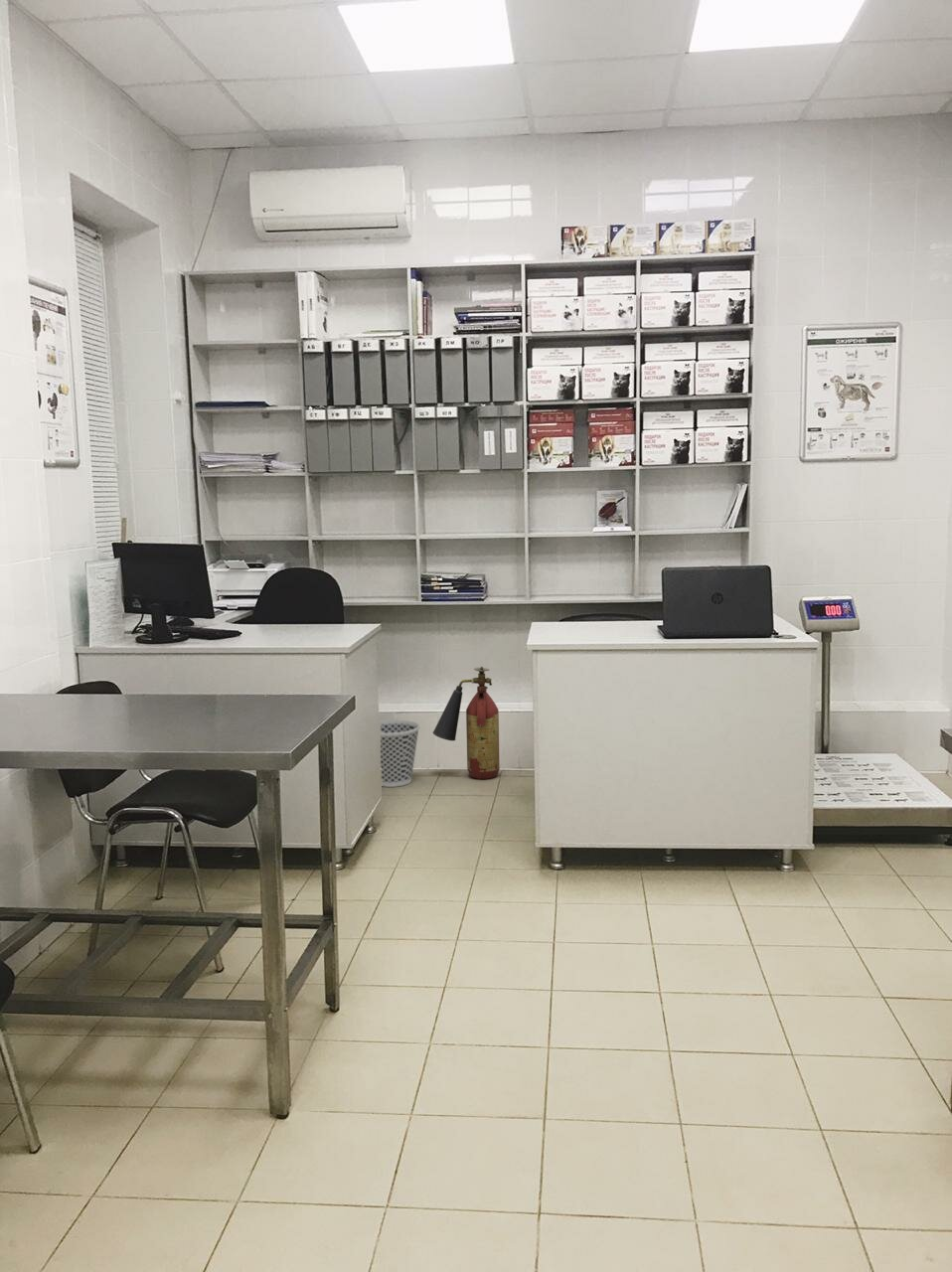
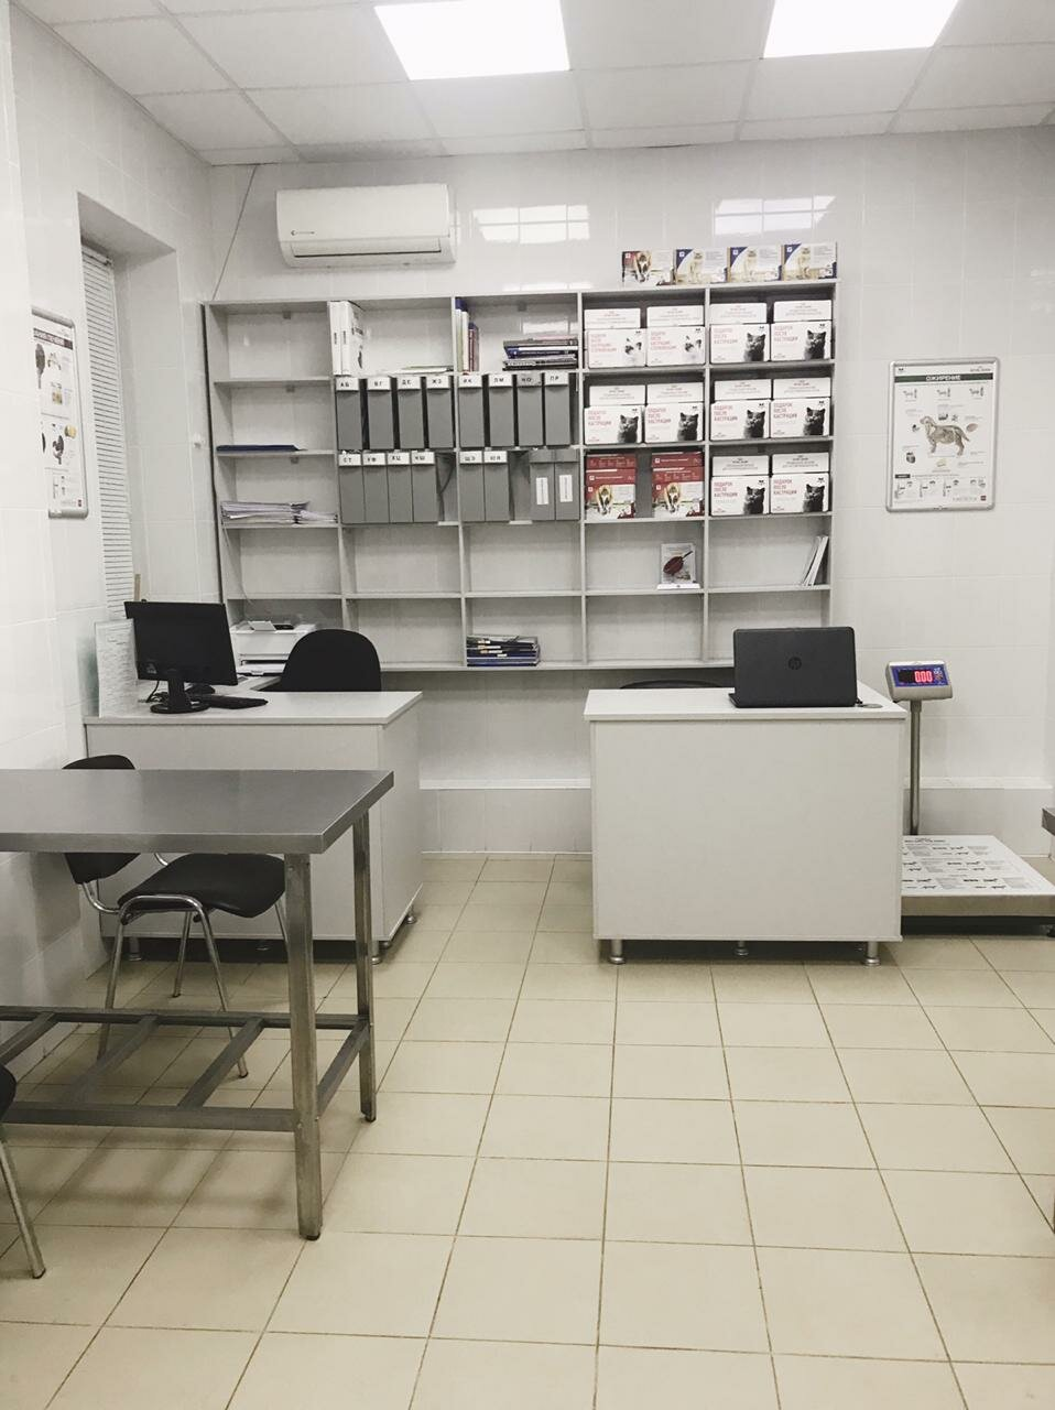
- wastebasket [380,719,421,788]
- fire extinguisher [432,666,501,780]
